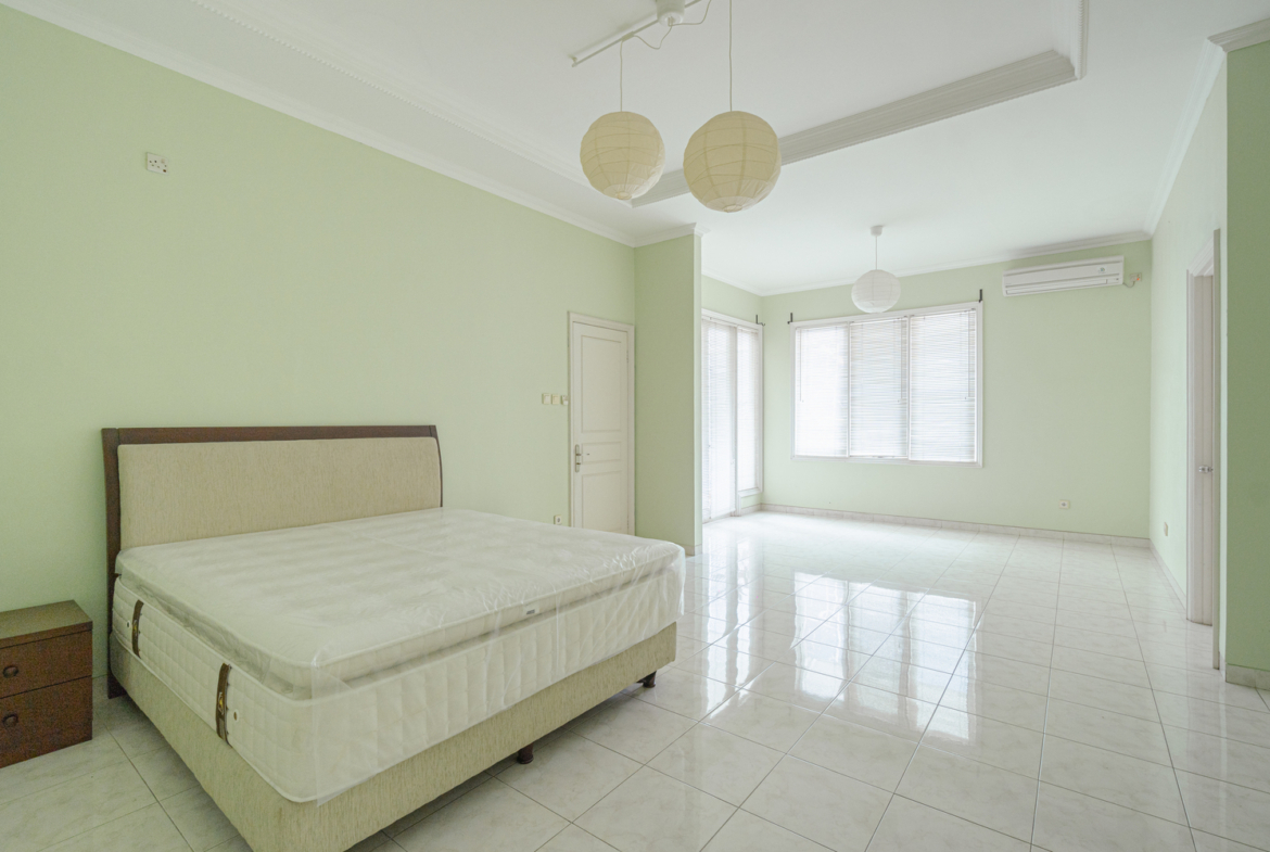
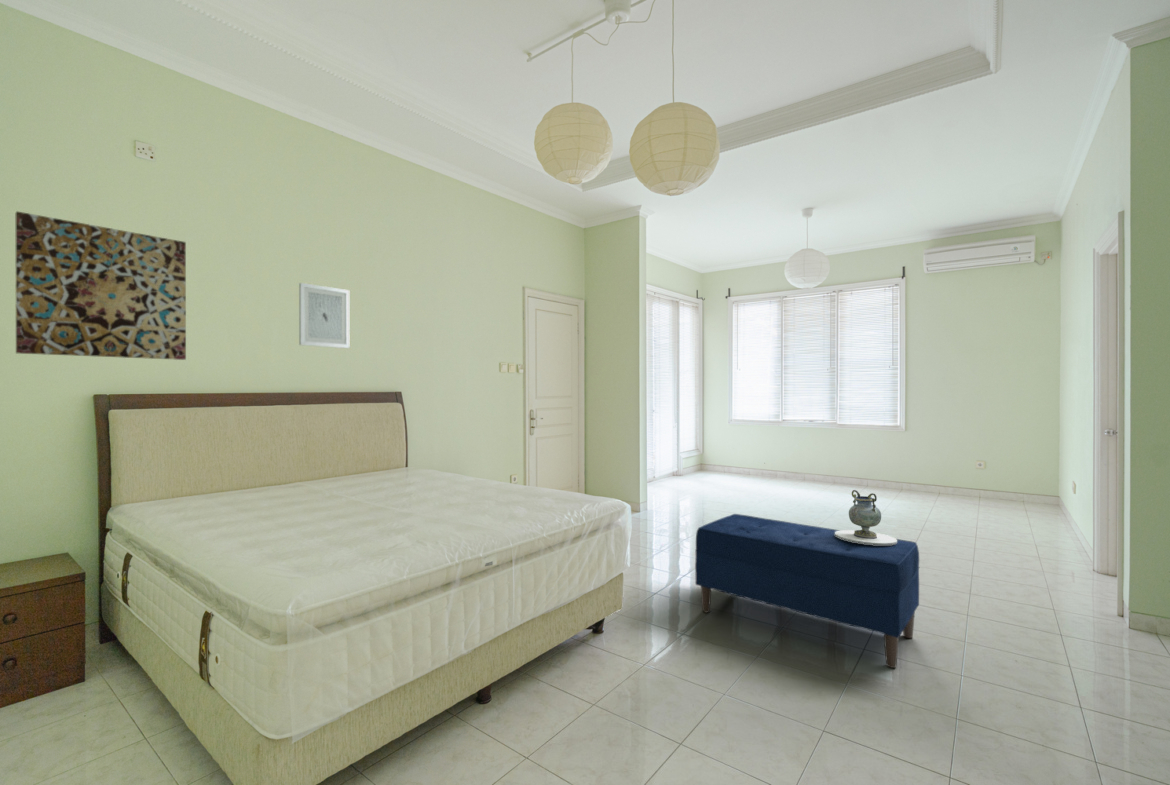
+ decorative vase [835,489,897,545]
+ bench [694,513,920,669]
+ wall art [15,210,187,361]
+ wall art [298,282,350,349]
